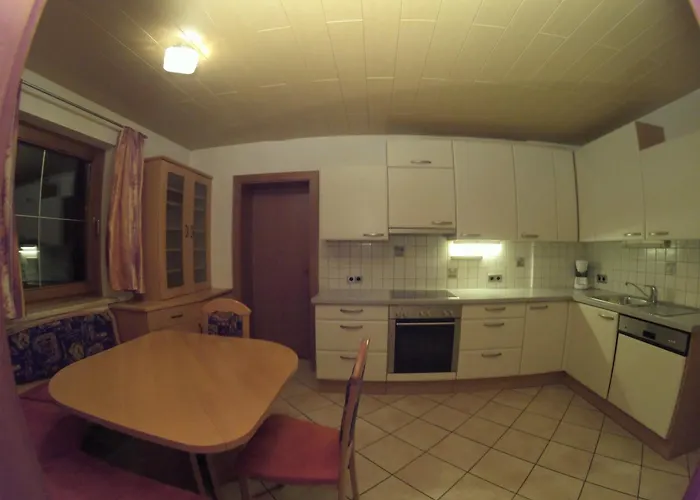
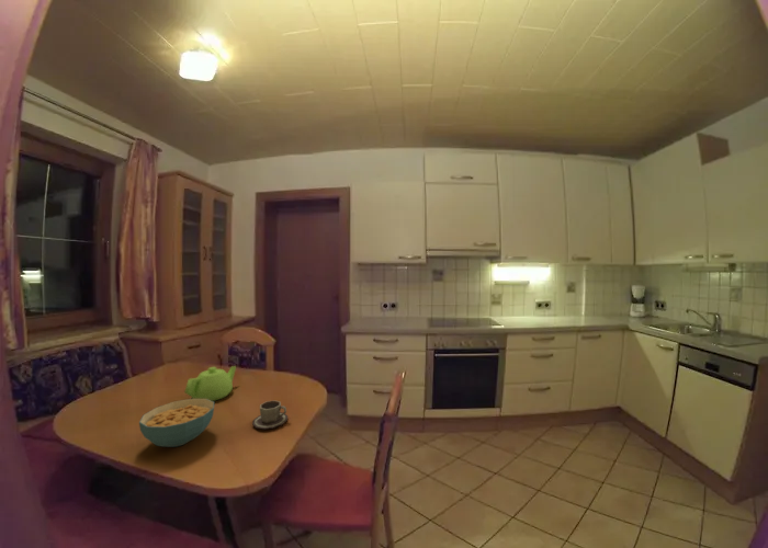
+ cereal bowl [138,398,215,448]
+ cup [251,399,289,431]
+ teapot [183,365,237,402]
